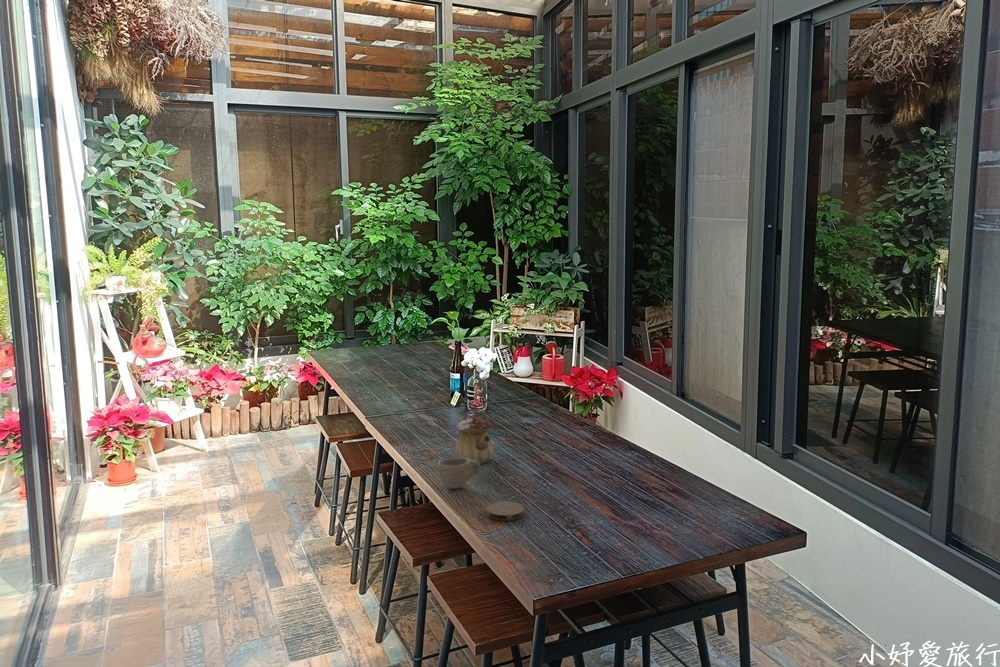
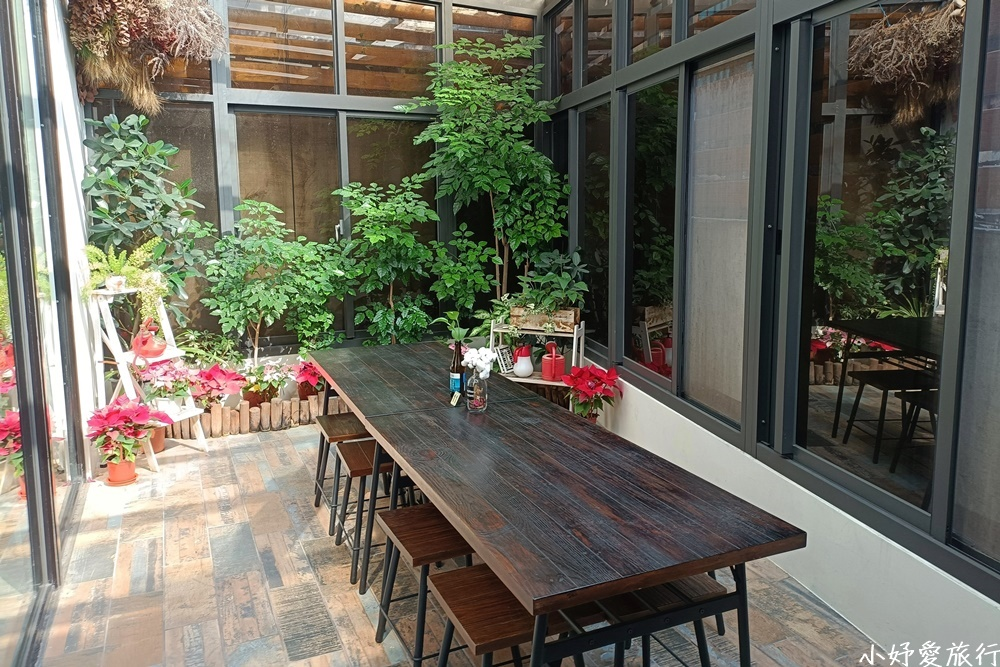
- coaster [485,500,525,521]
- teapot [454,412,495,465]
- cup [436,457,482,489]
